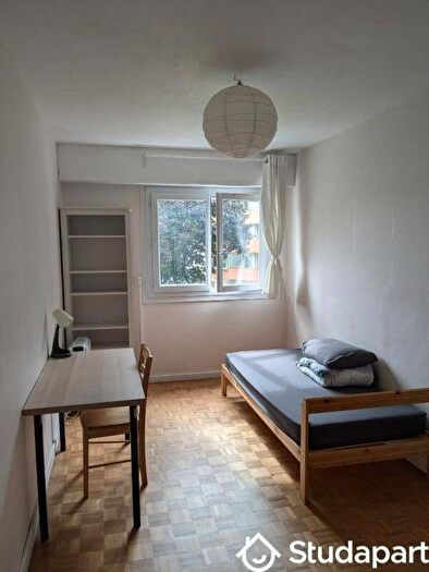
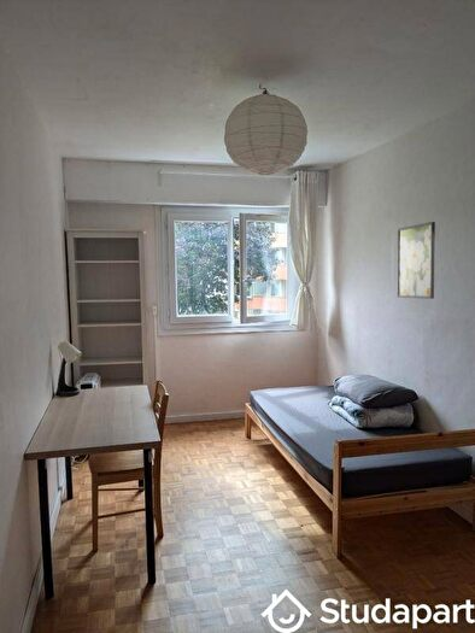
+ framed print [395,221,436,300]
